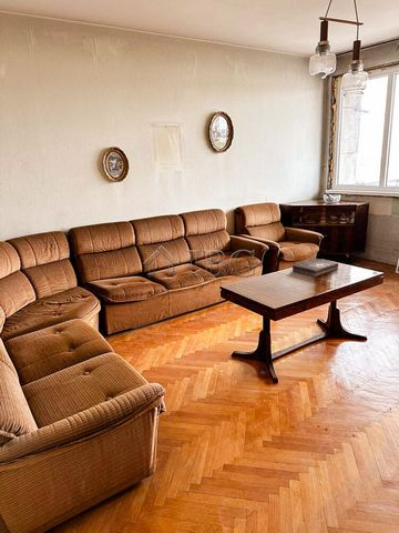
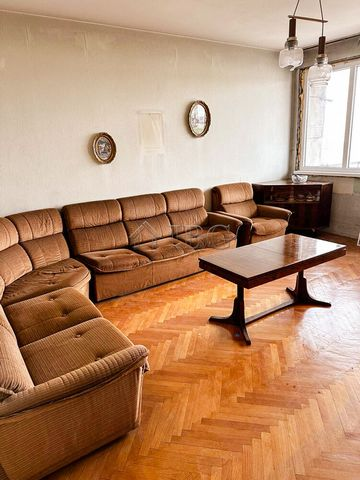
- first aid kit [291,258,339,278]
